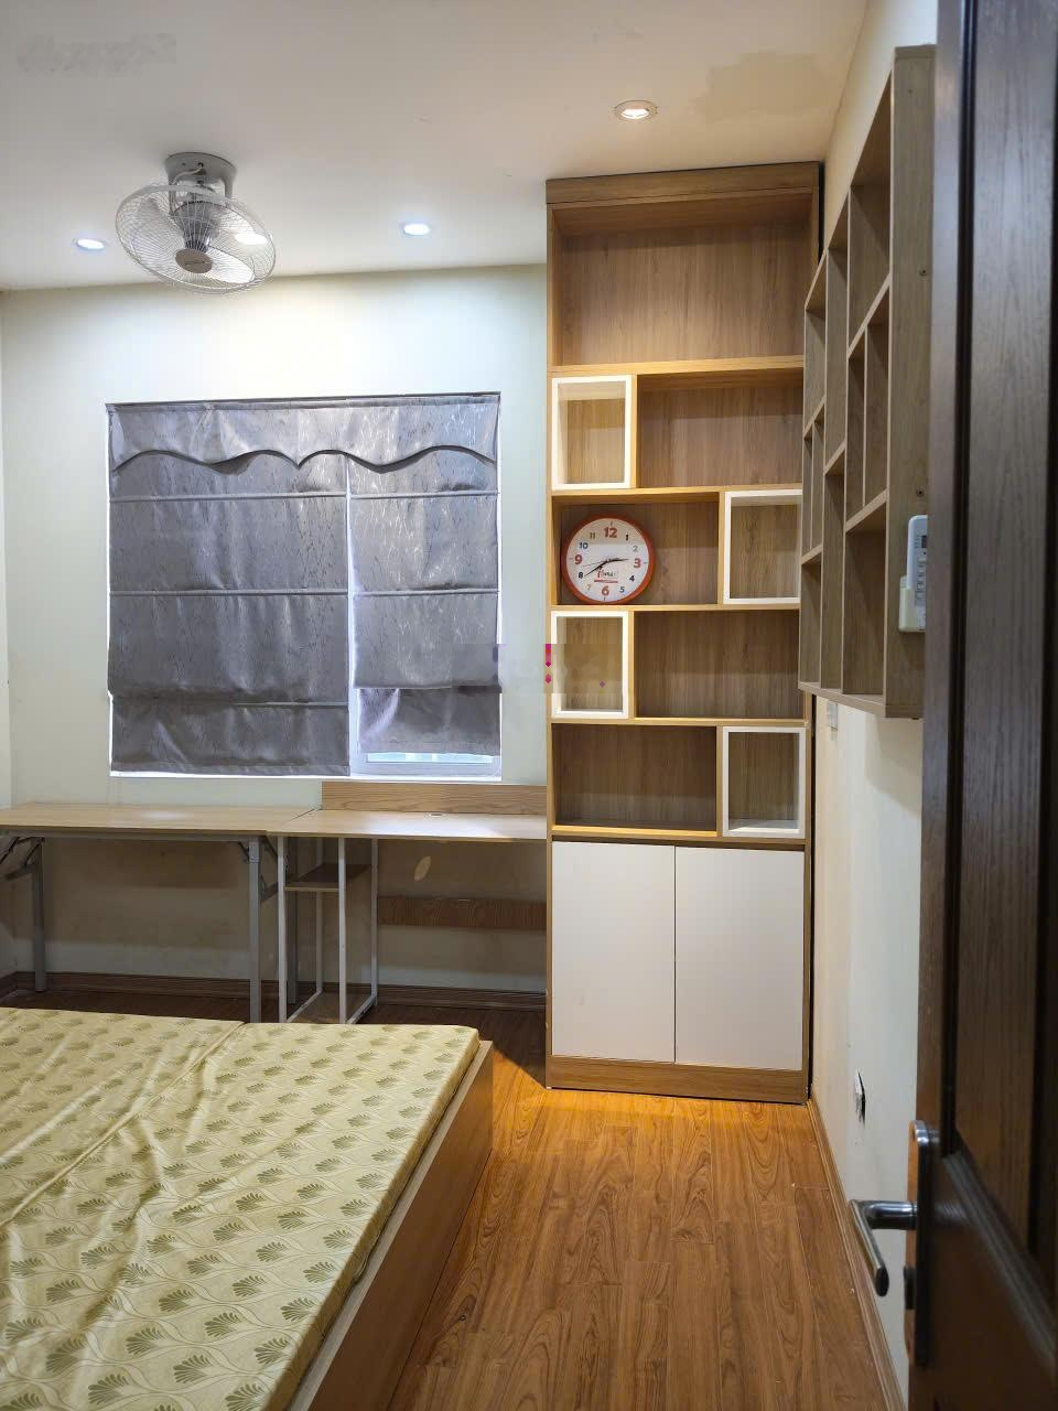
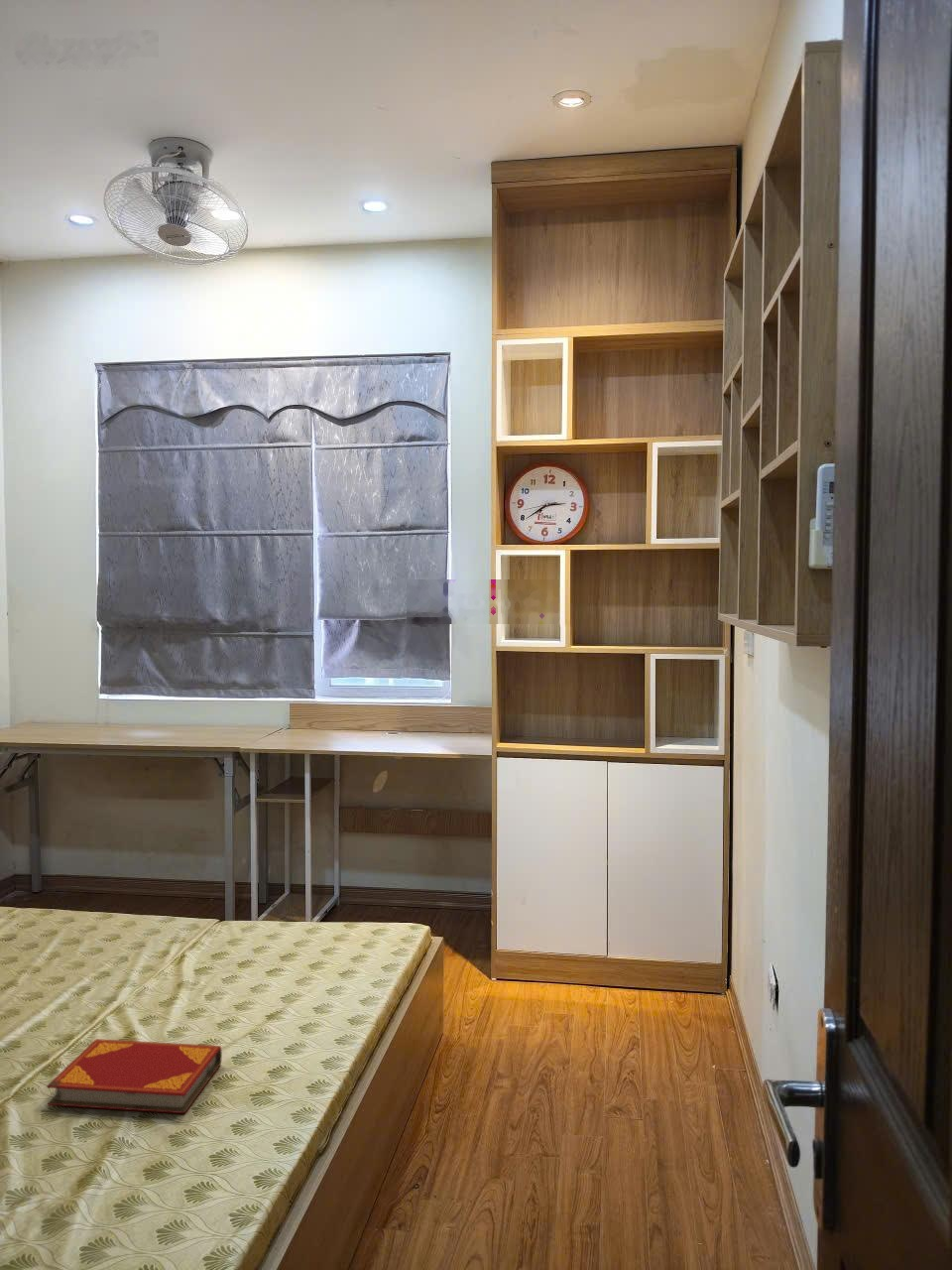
+ hardback book [46,1038,223,1114]
